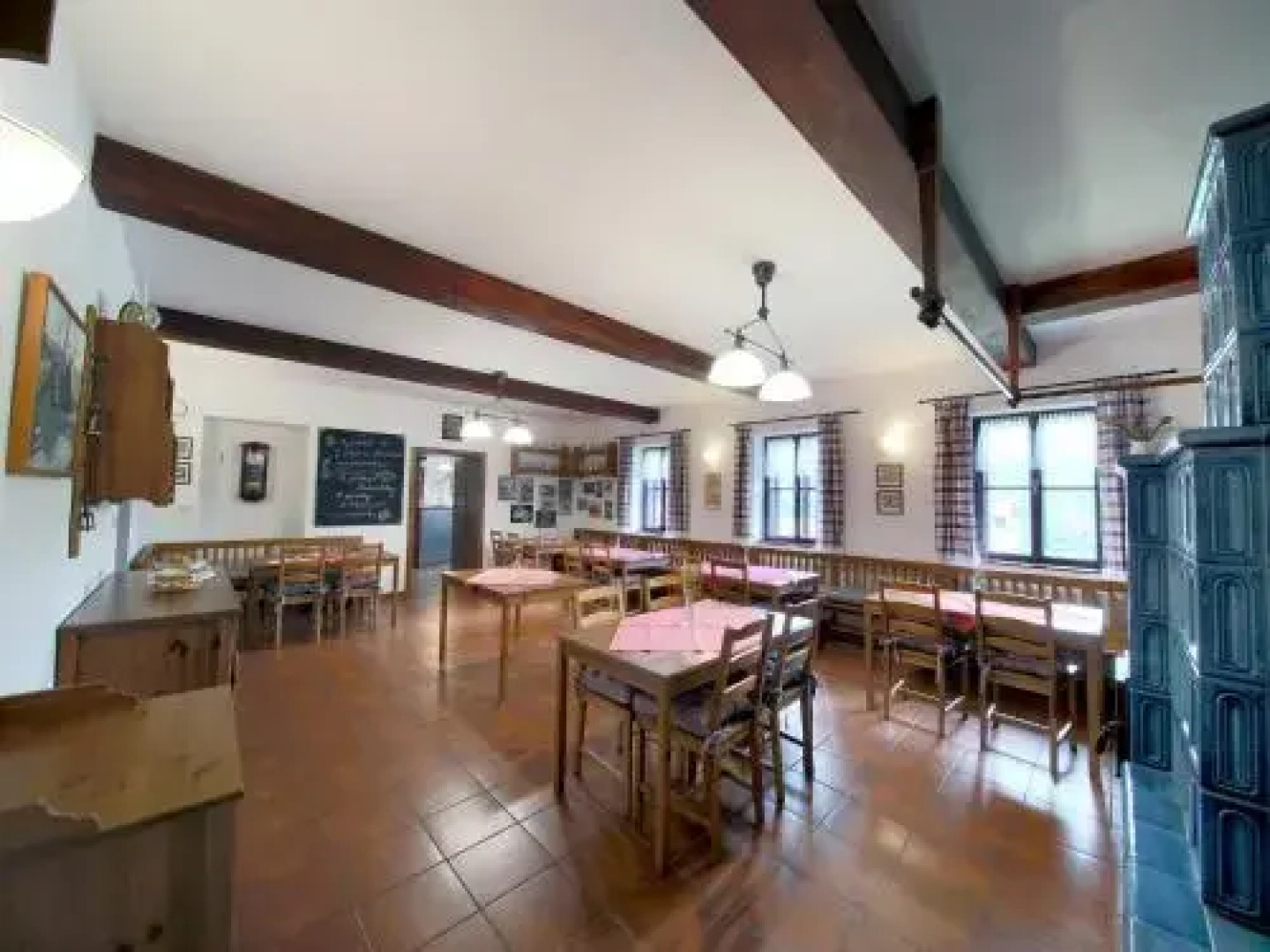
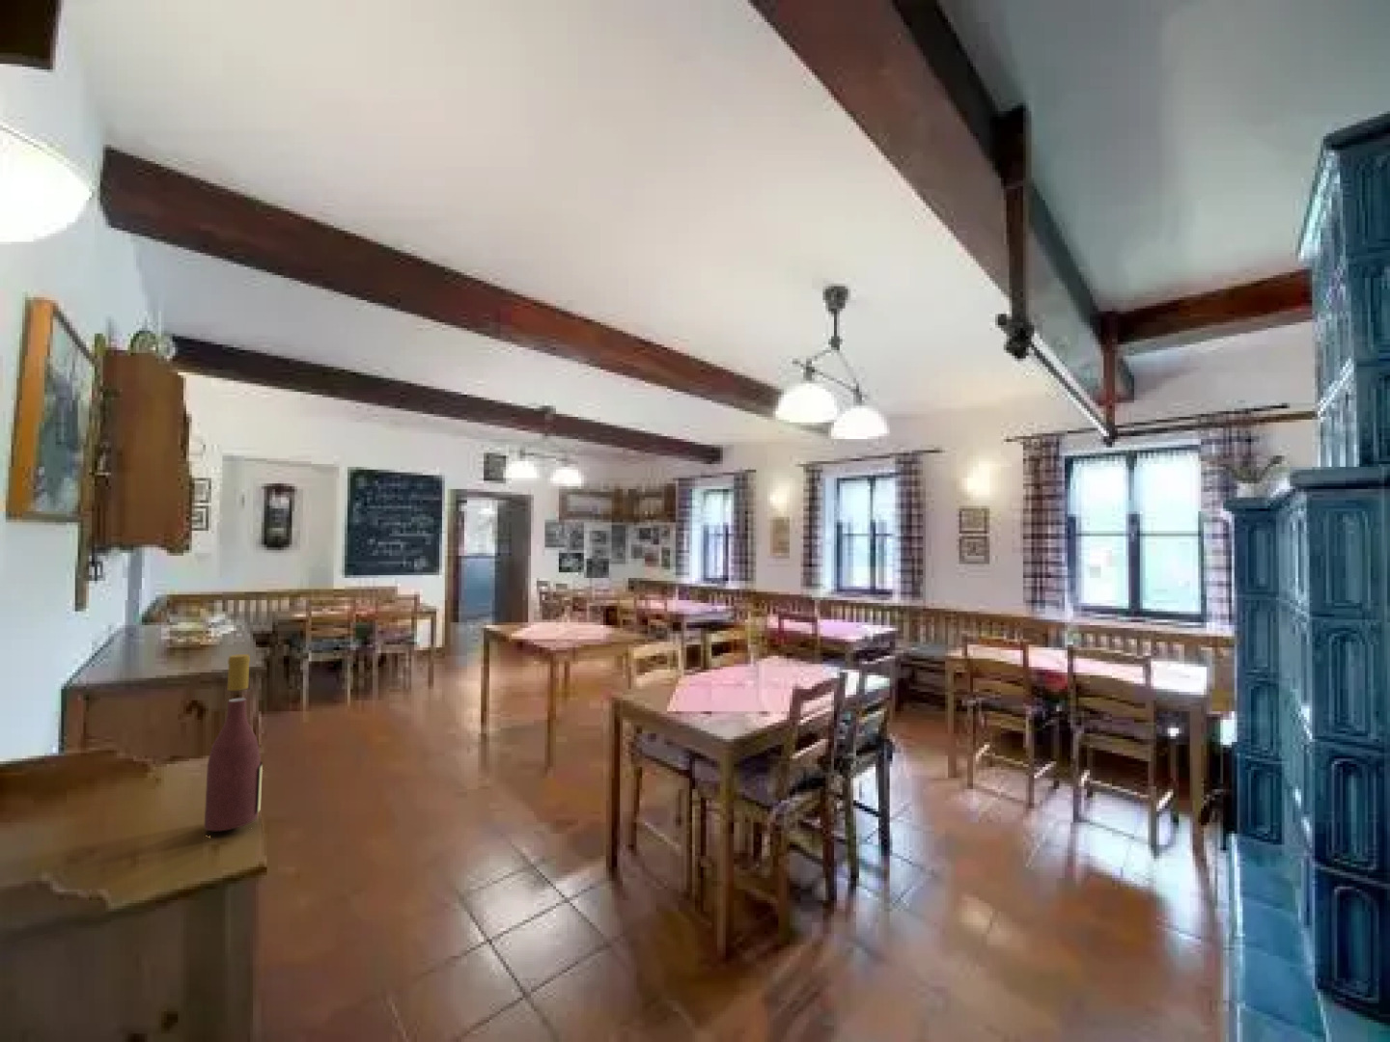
+ wine bottle [204,653,264,832]
